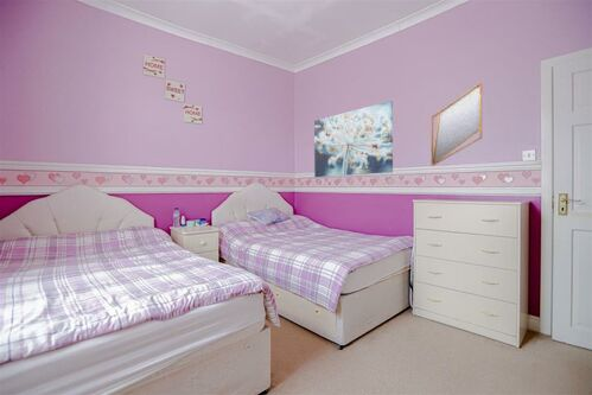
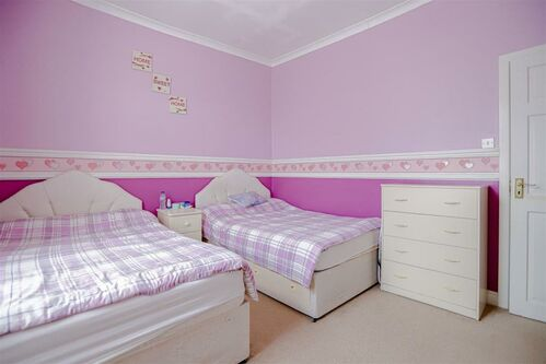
- wall art [313,100,394,178]
- home mirror [429,82,483,167]
